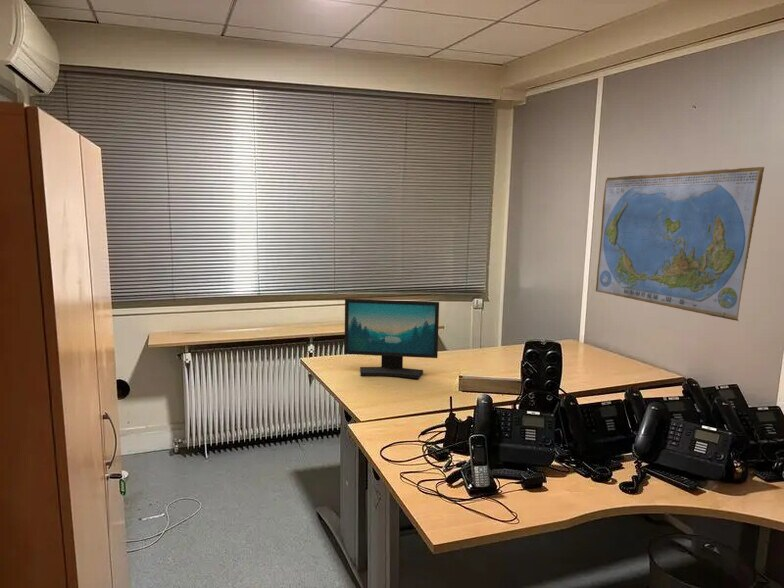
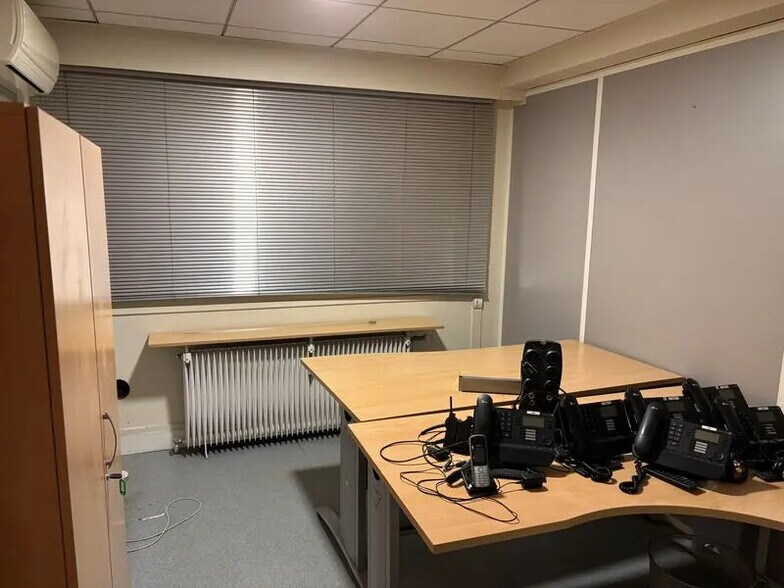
- computer monitor [344,298,440,379]
- world map [595,166,765,322]
